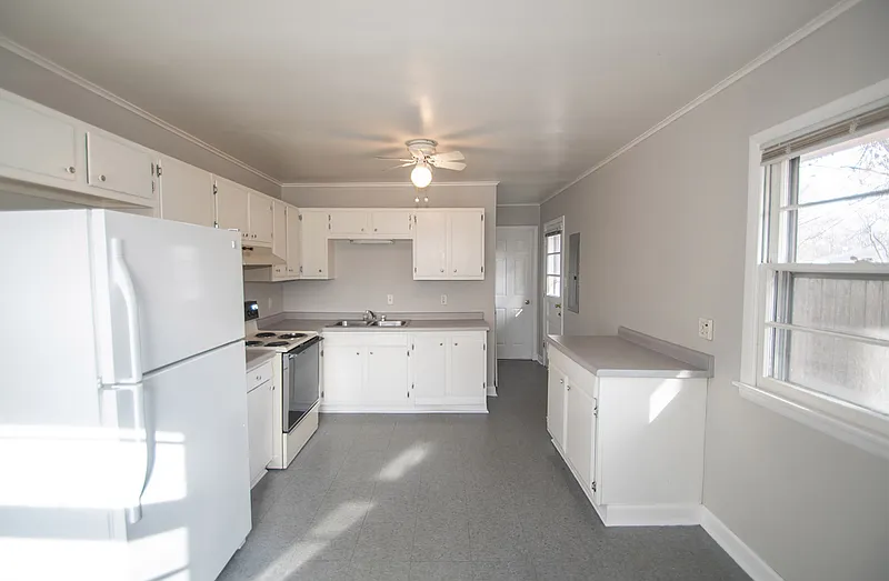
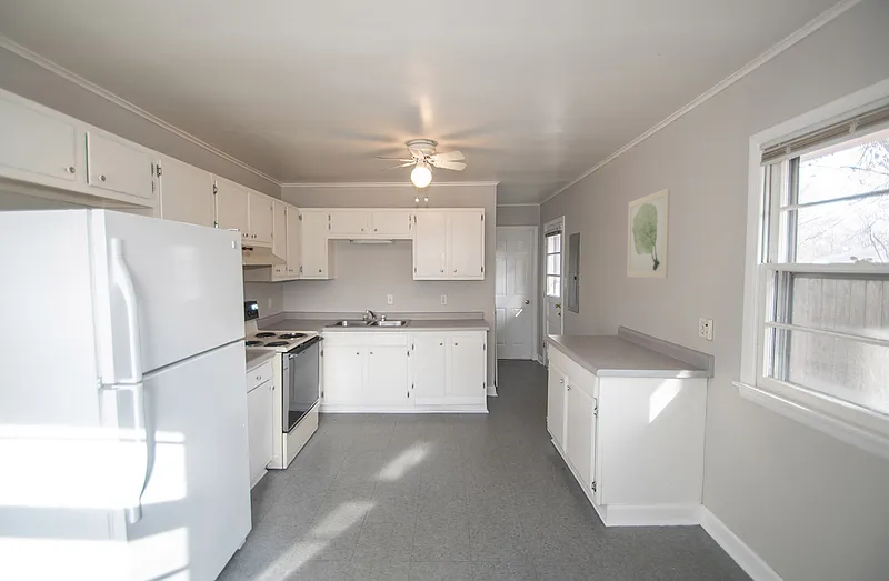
+ wall art [626,187,671,279]
